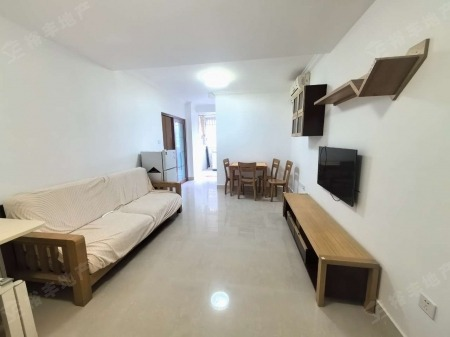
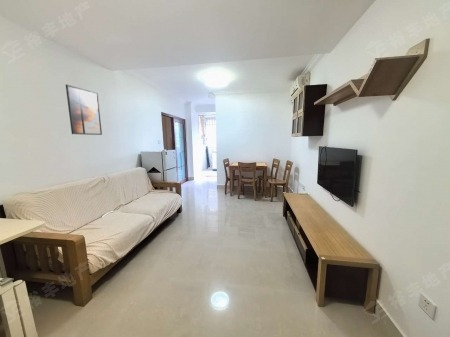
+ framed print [65,84,103,136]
